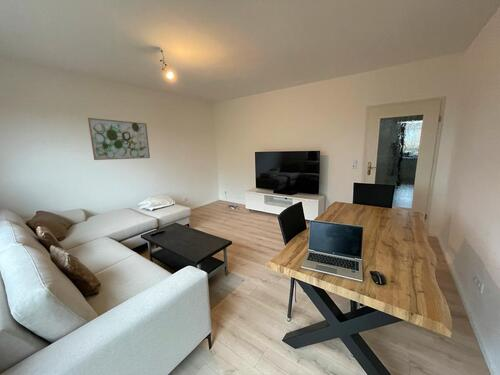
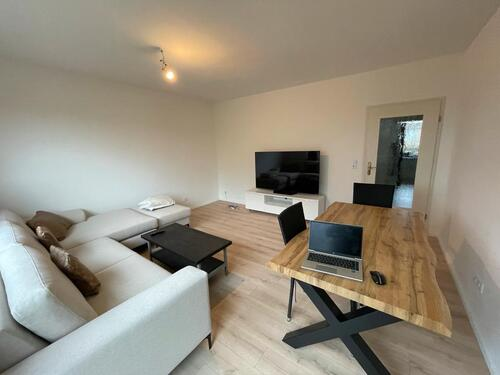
- wall art [87,117,151,161]
